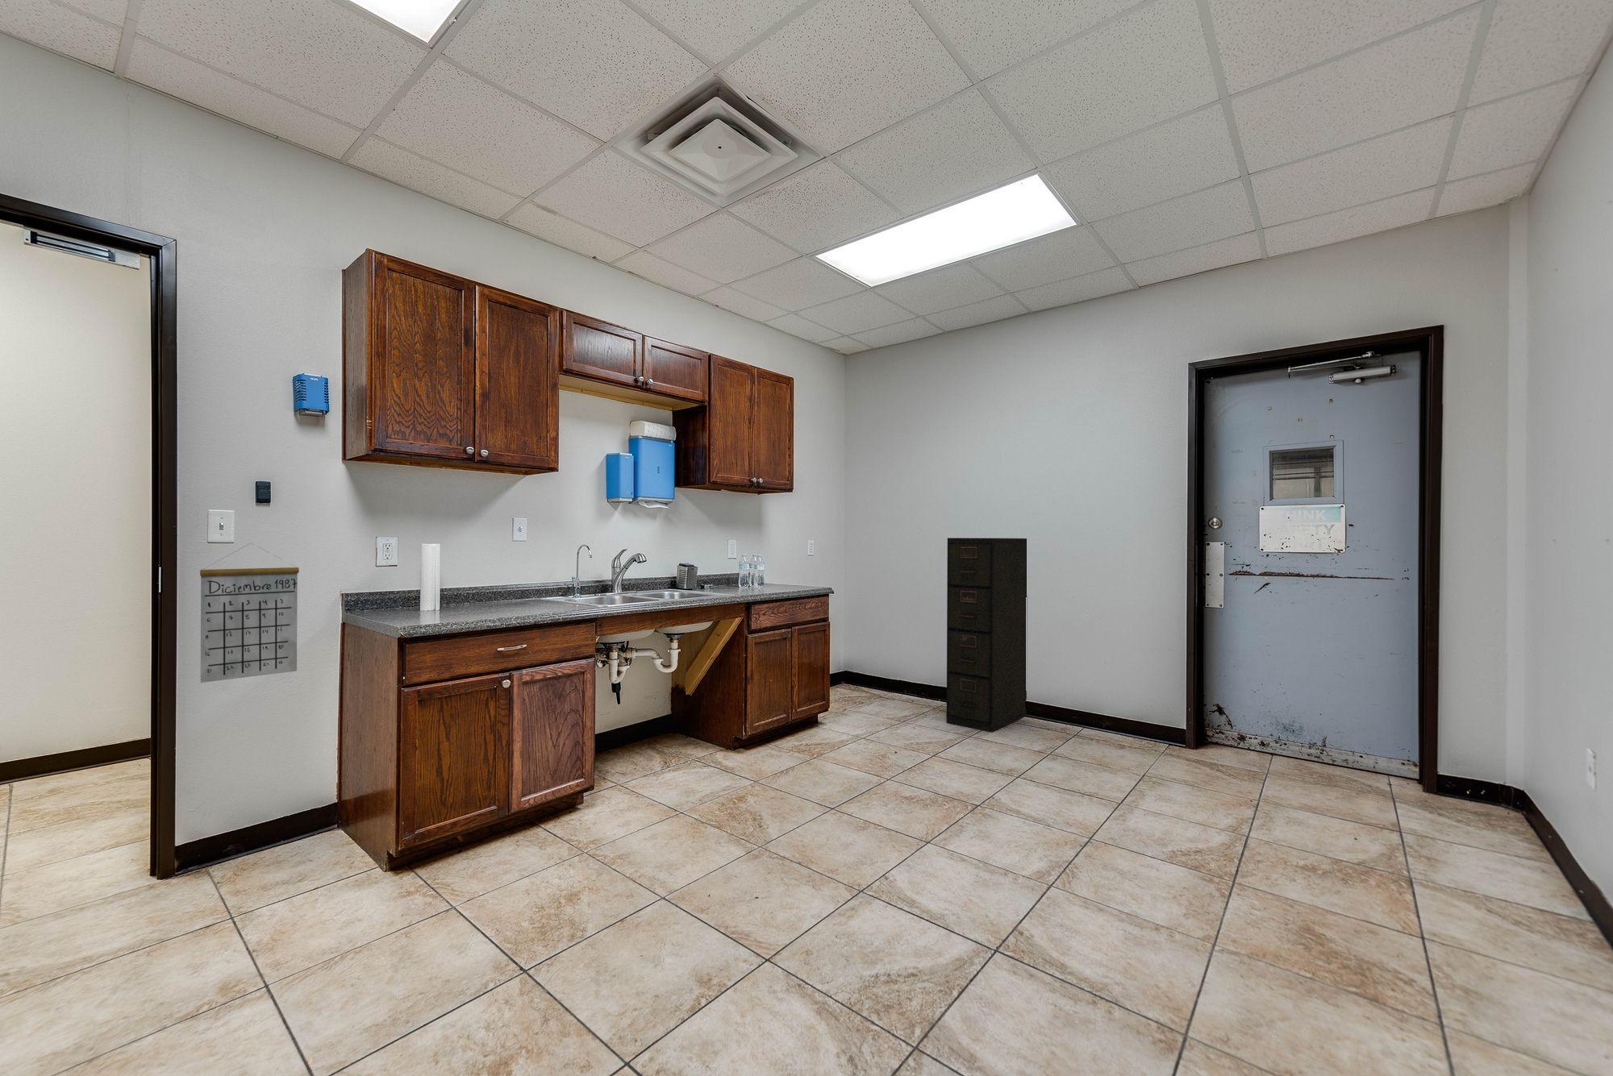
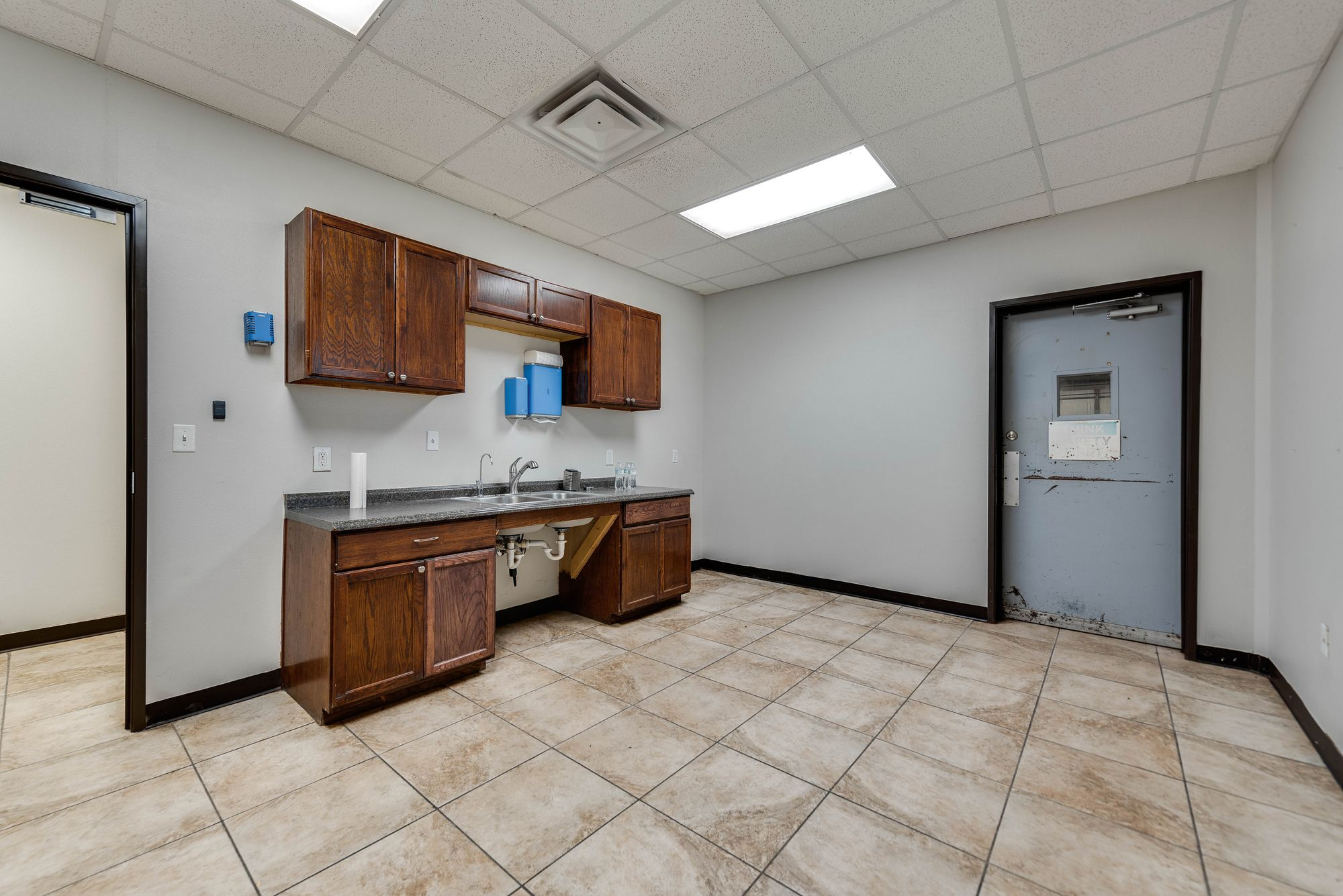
- calendar [199,543,300,683]
- filing cabinet [946,537,1027,733]
